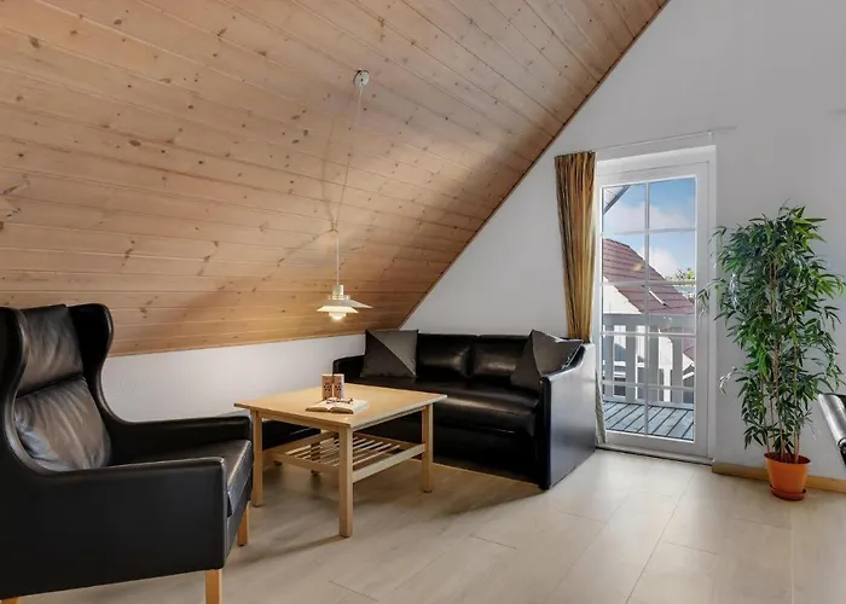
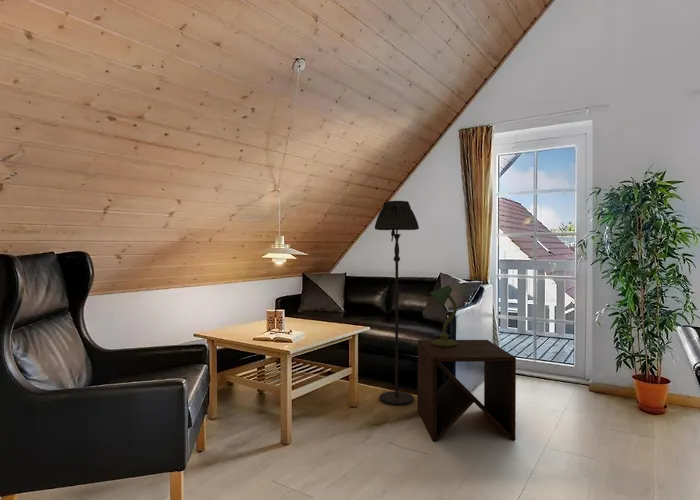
+ side table [417,339,517,442]
+ table lamp [429,284,458,347]
+ floor lamp [374,200,420,406]
